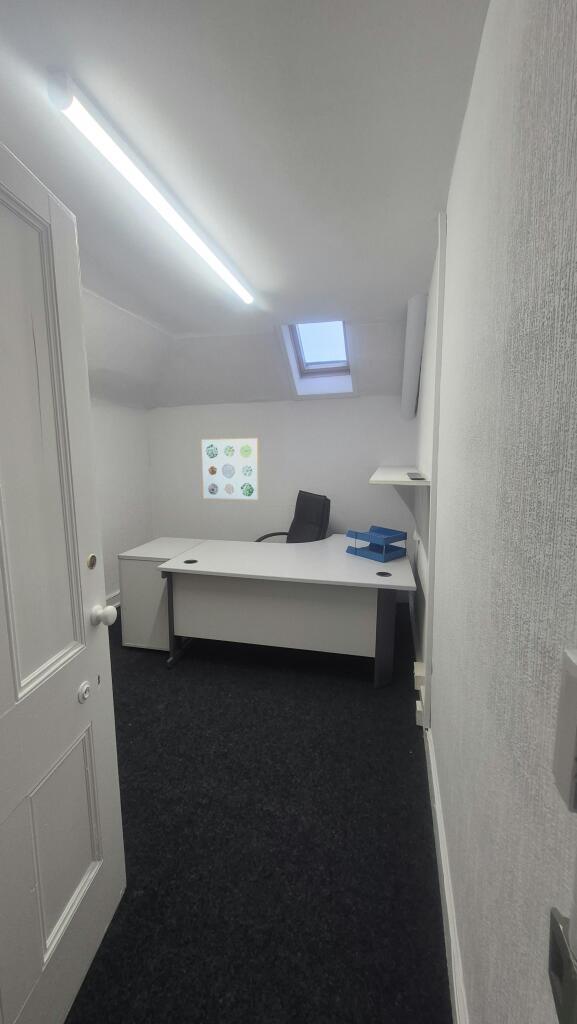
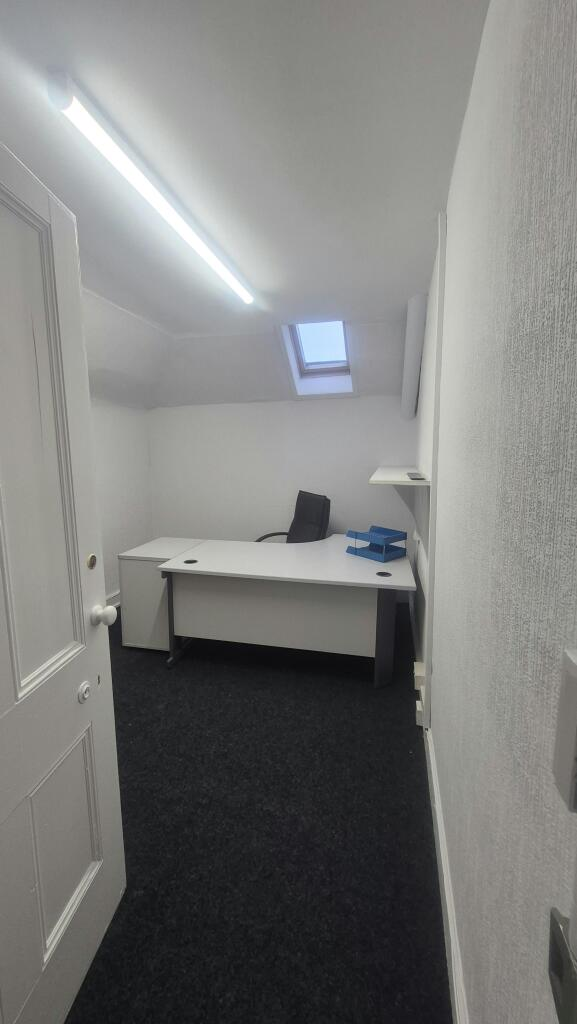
- wall art [200,437,260,501]
